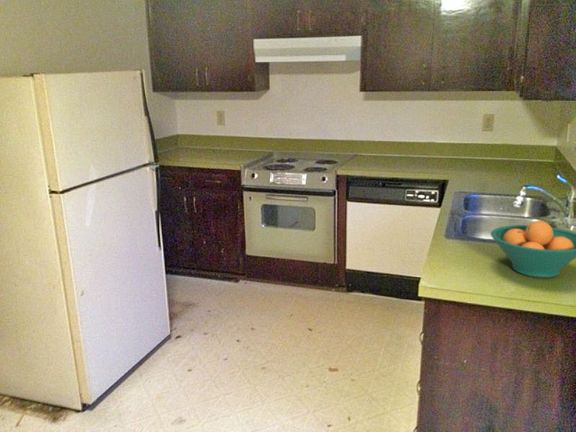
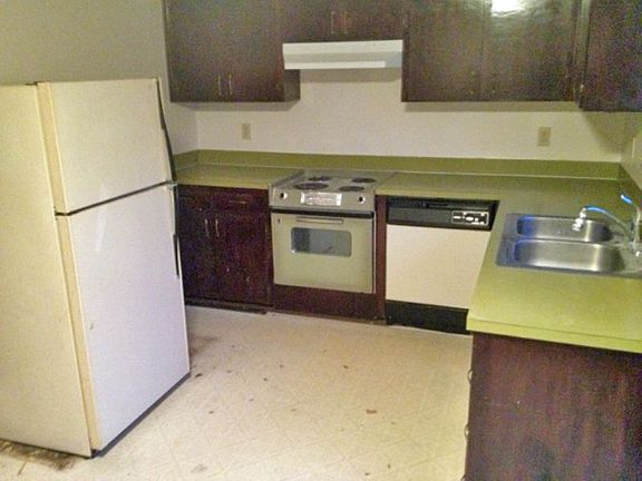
- fruit bowl [490,220,576,279]
